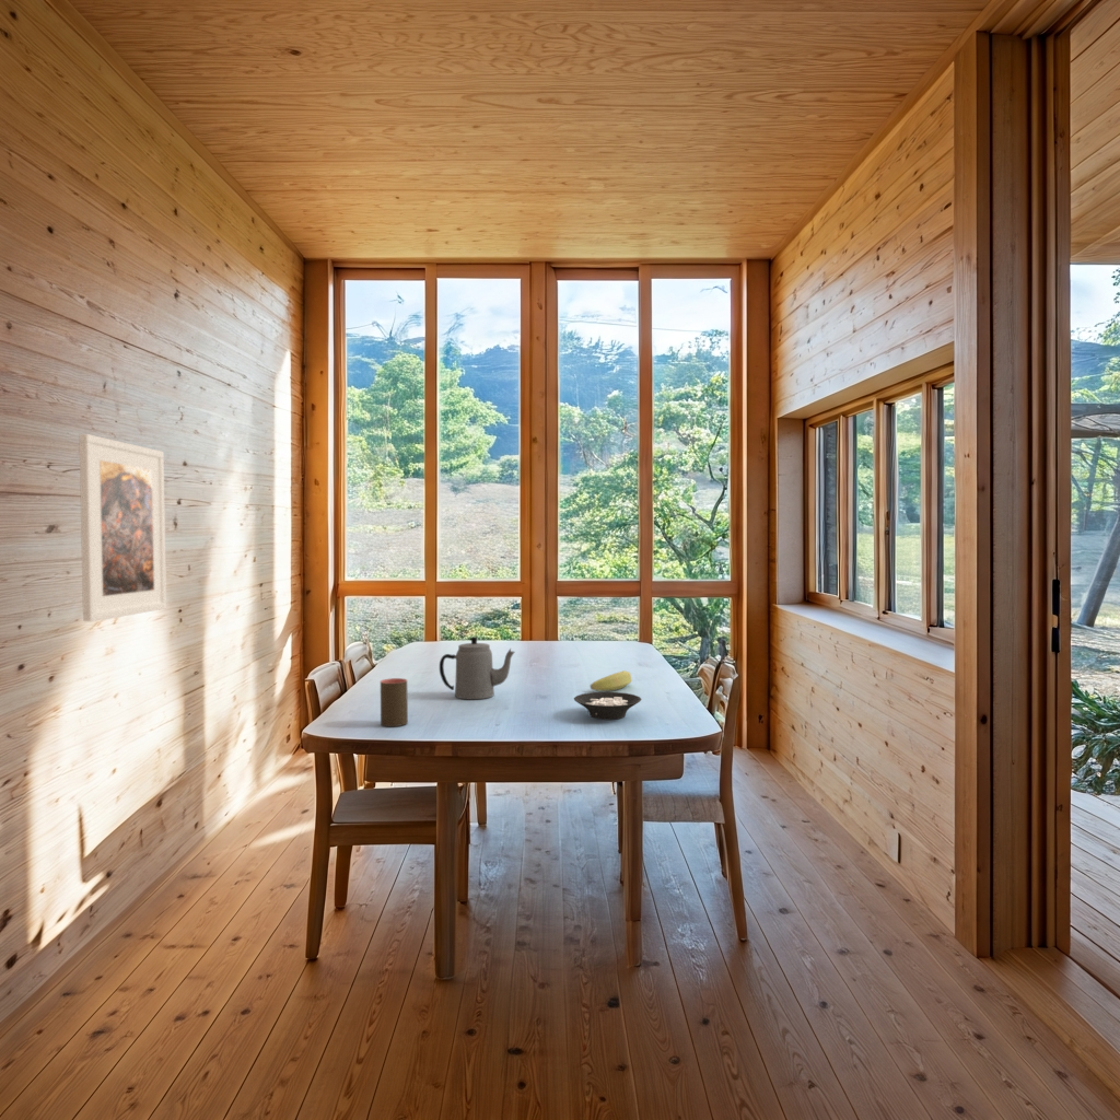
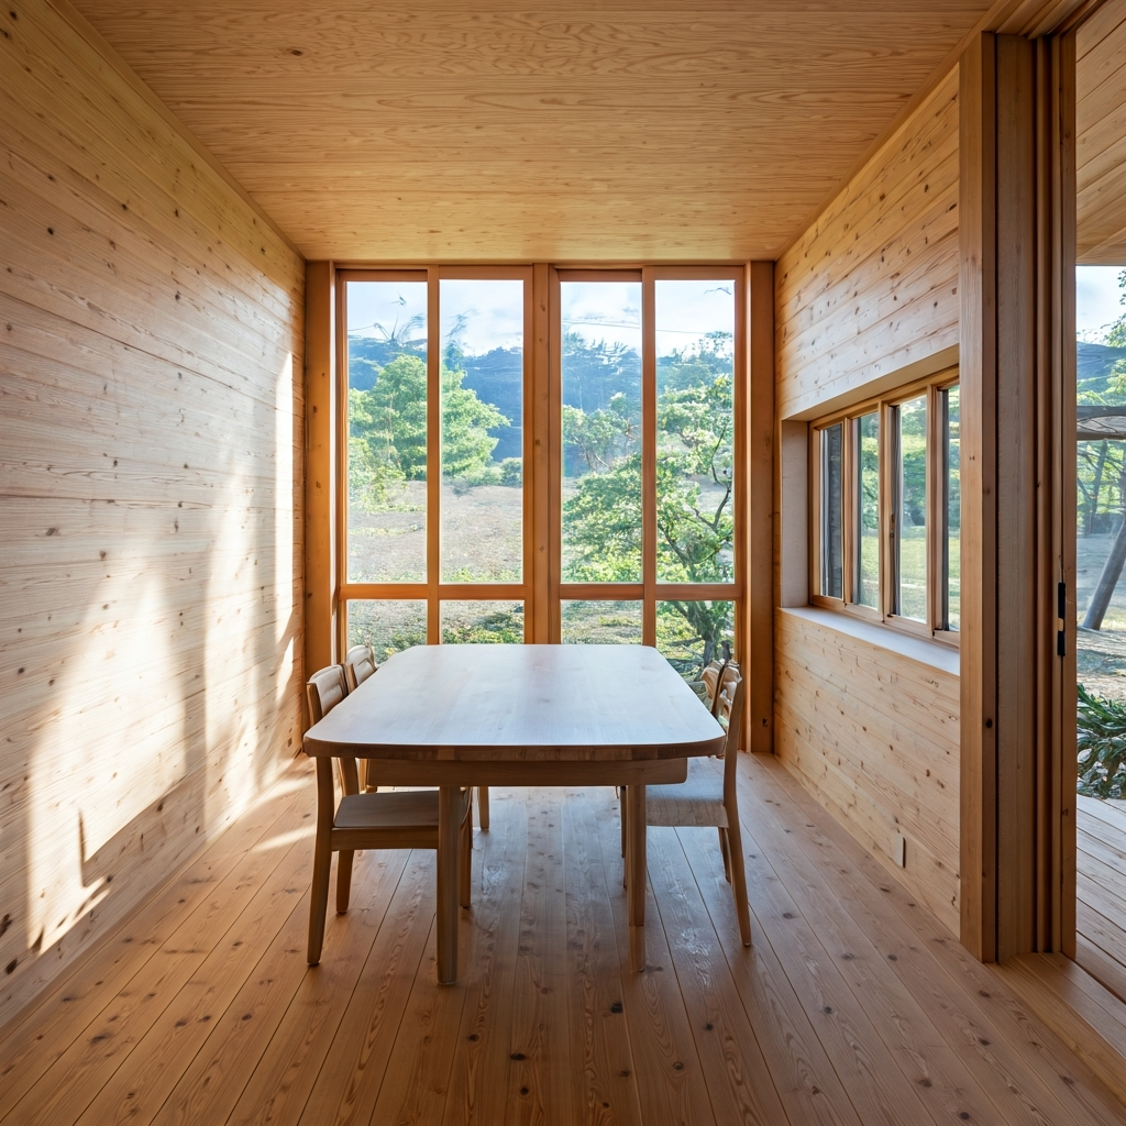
- cereal bowl [573,691,643,721]
- banana [590,669,633,692]
- cup [380,677,409,727]
- teapot [439,635,515,700]
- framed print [79,433,167,622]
